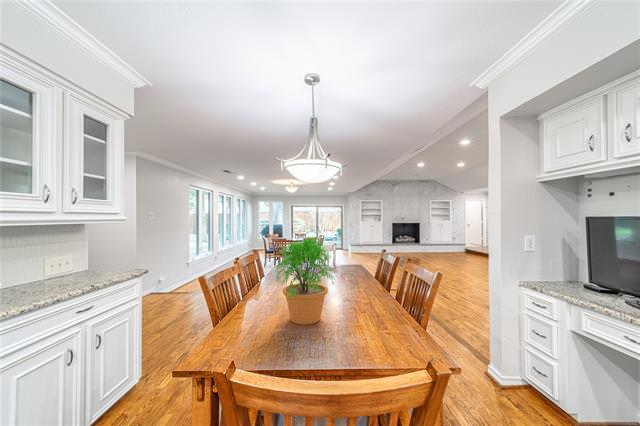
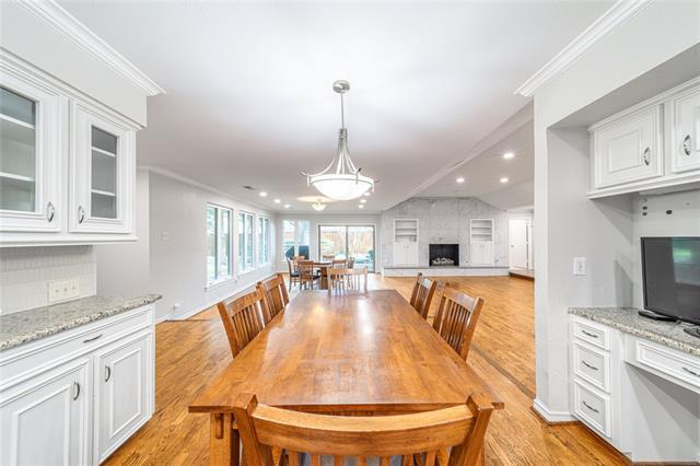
- potted plant [274,235,336,326]
